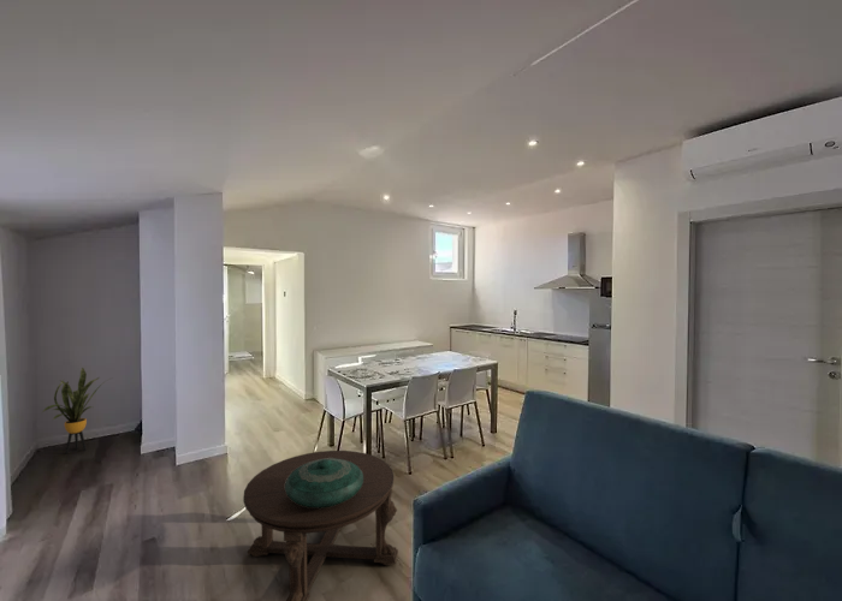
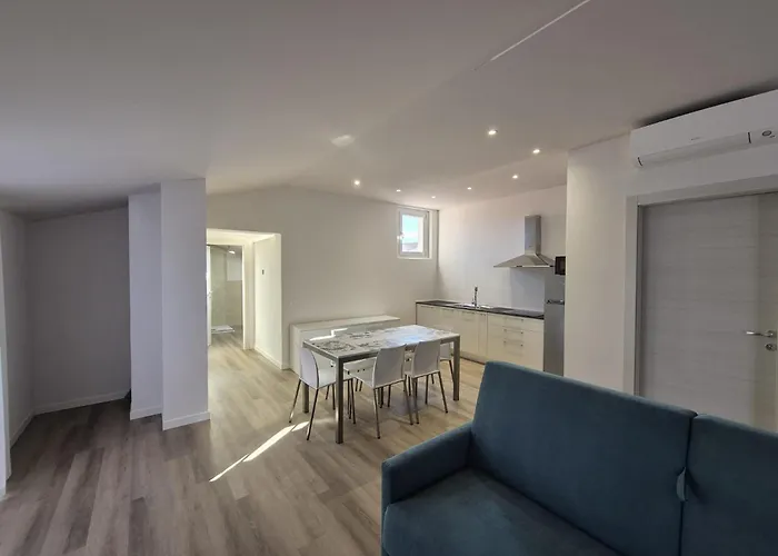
- decorative bowl [285,458,363,508]
- coffee table [242,450,399,601]
- house plant [41,367,114,456]
